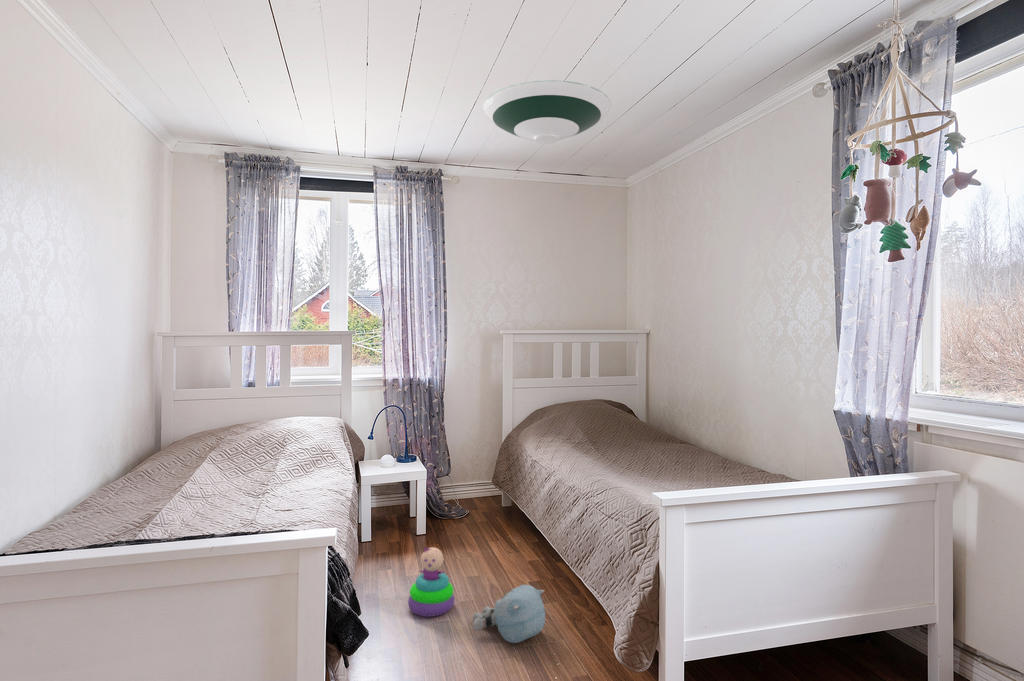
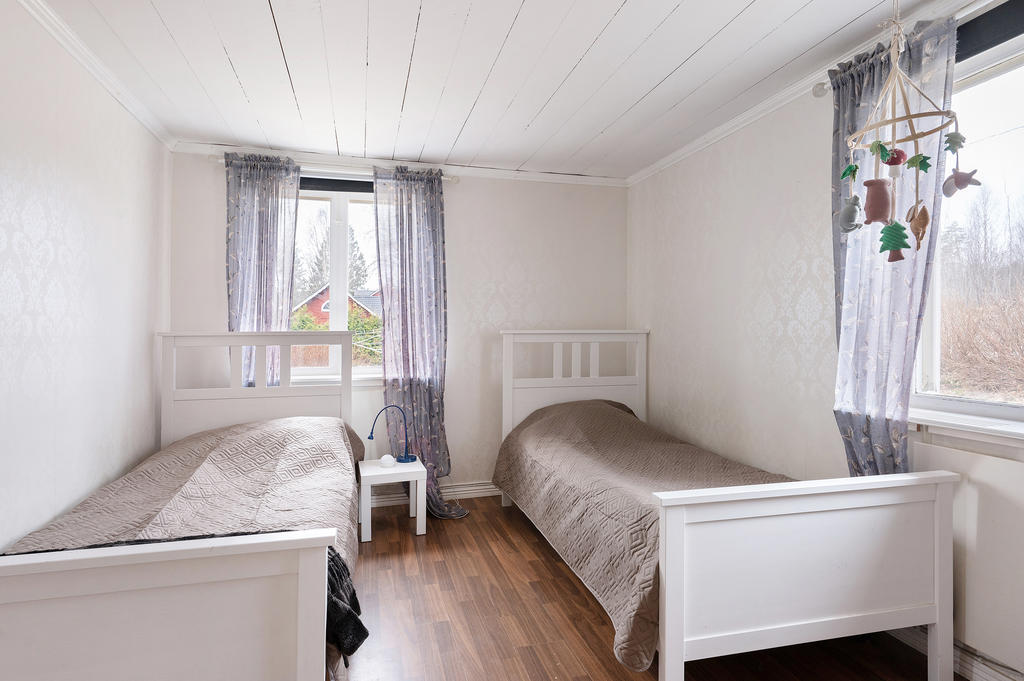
- stacking toy [407,546,456,618]
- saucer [482,79,612,145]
- plush toy [471,584,546,644]
